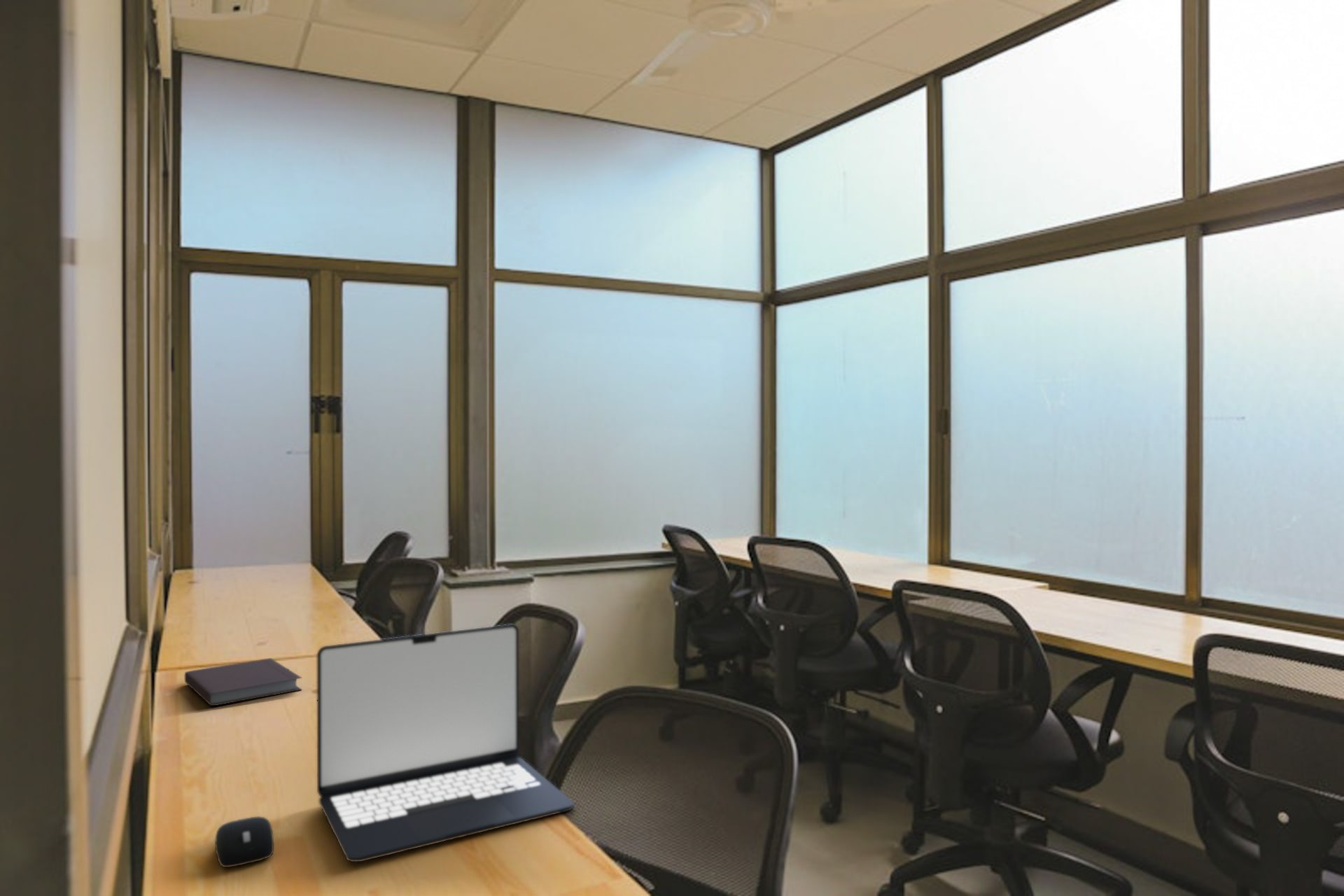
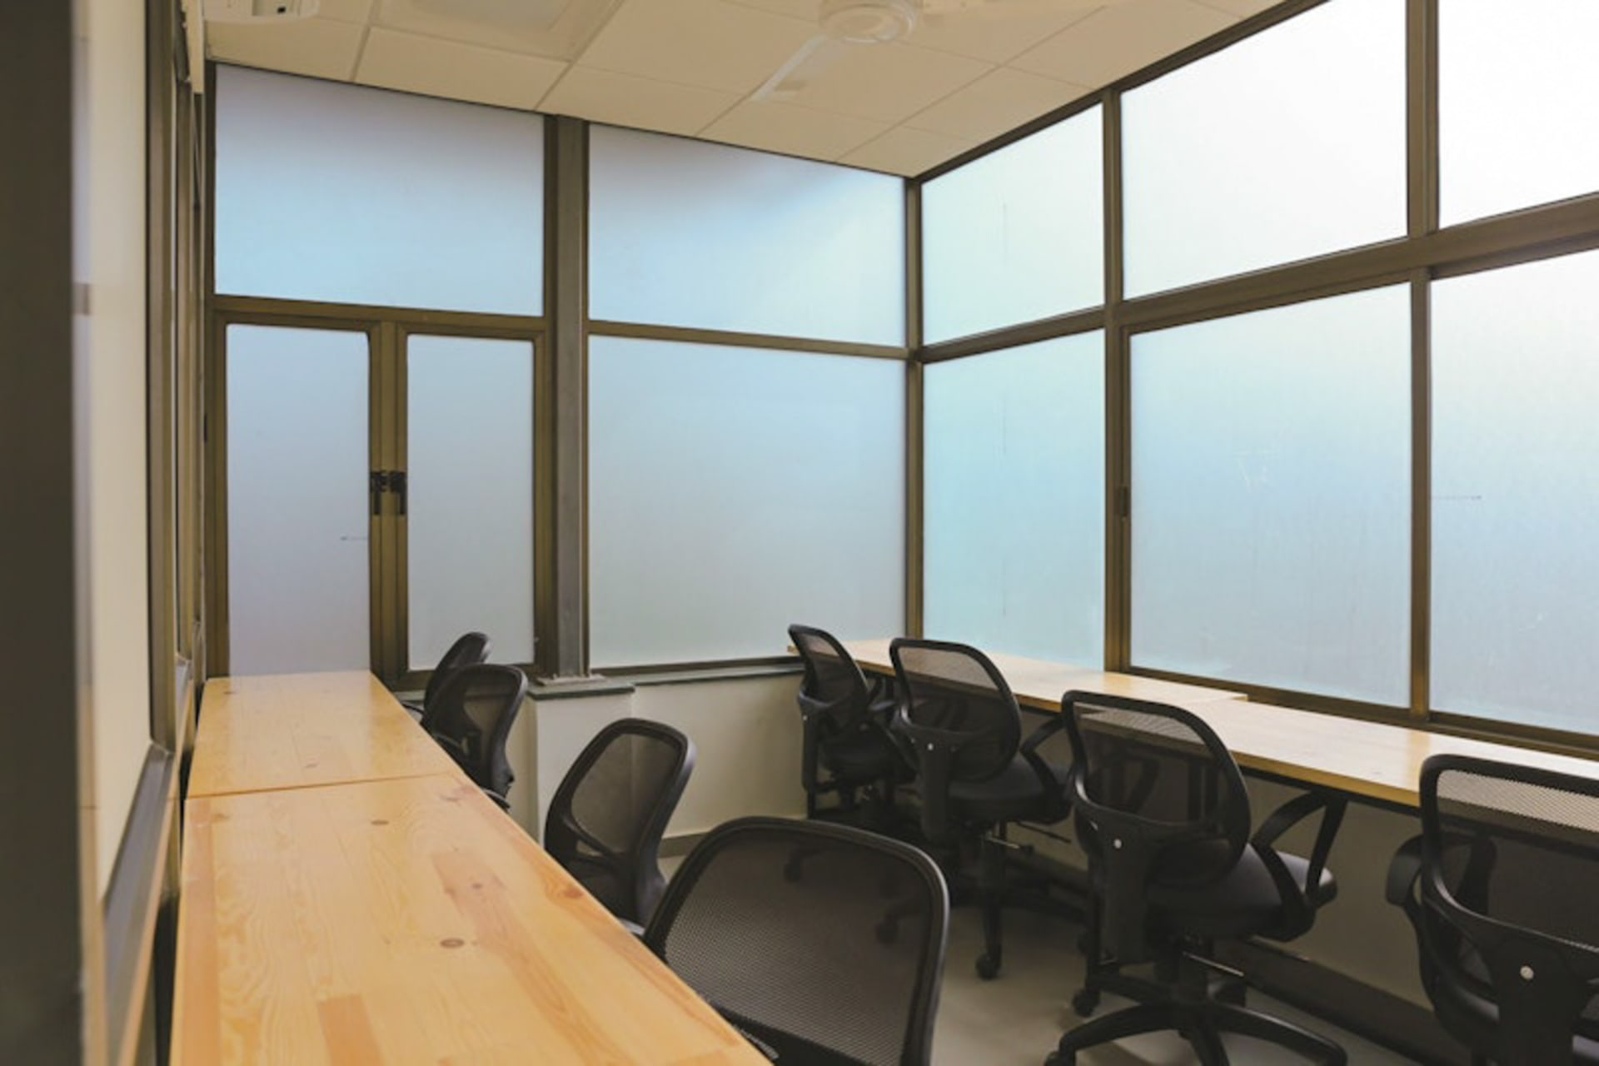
- notebook [184,657,302,706]
- laptop [316,624,575,862]
- computer mouse [214,816,274,868]
